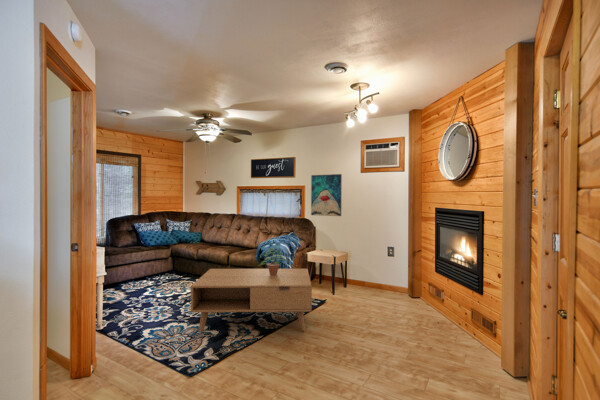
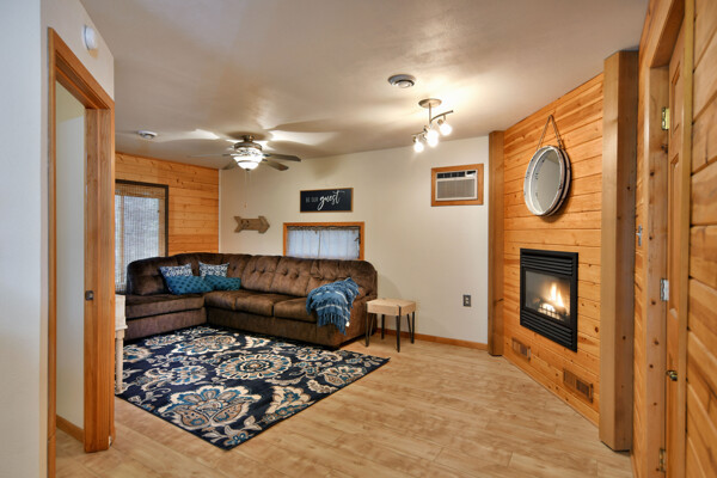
- wall art [310,173,343,217]
- coffee table [190,268,313,333]
- potted plant [256,244,291,275]
